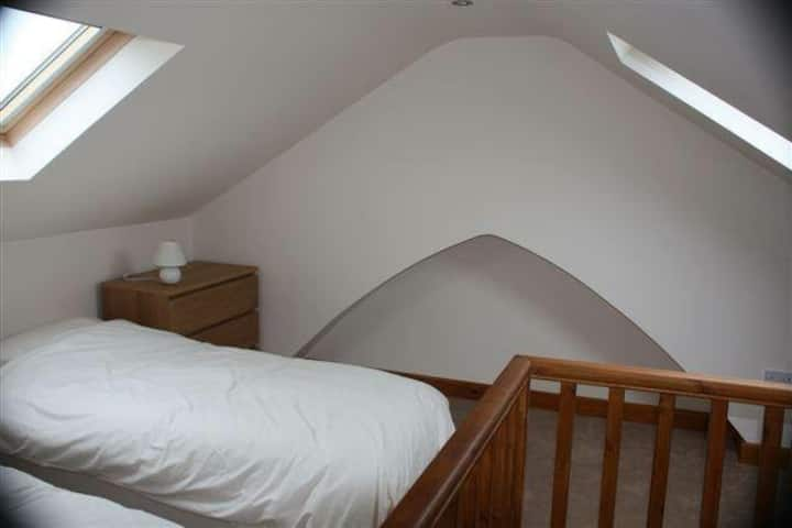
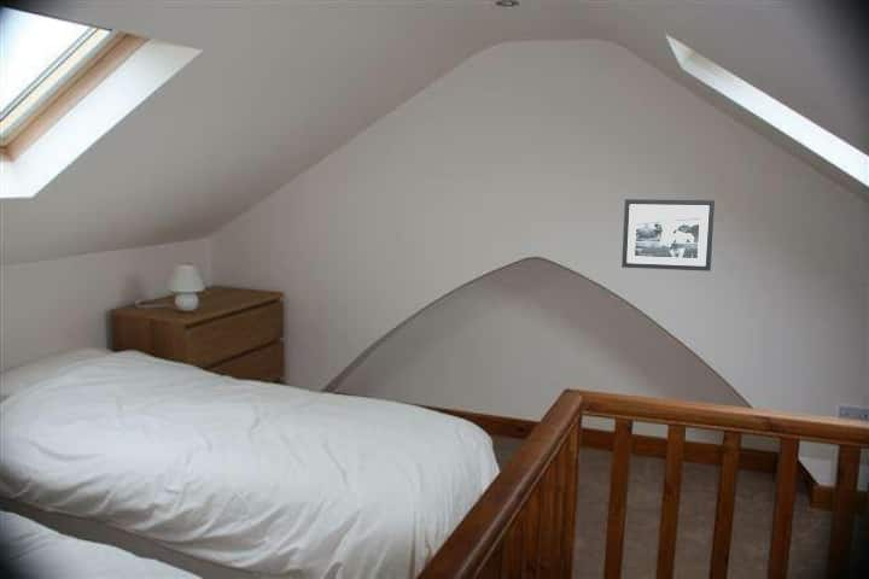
+ picture frame [620,198,716,273]
